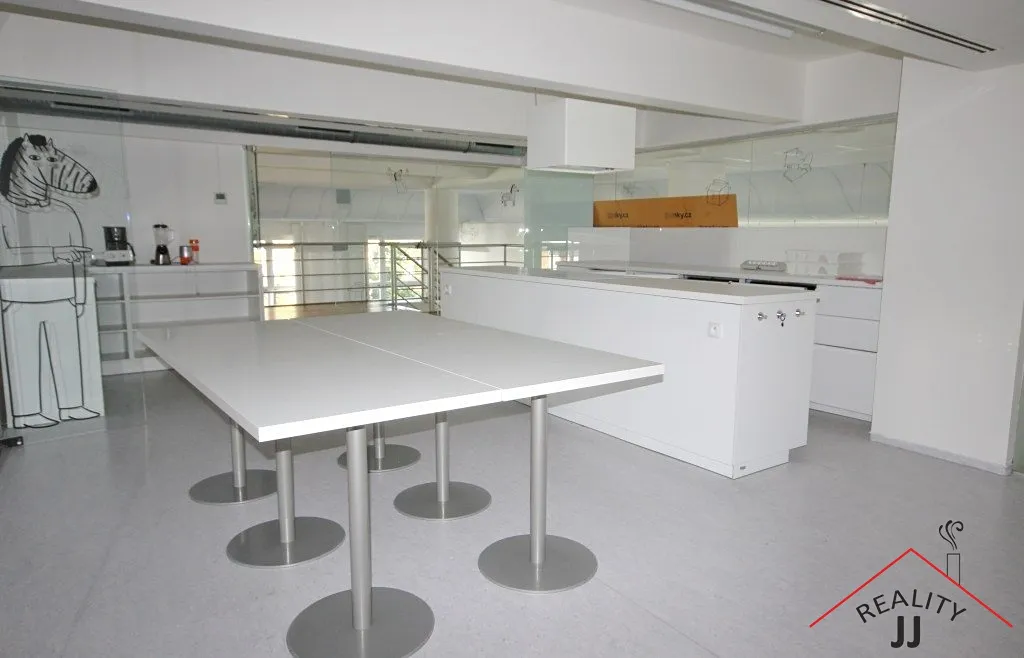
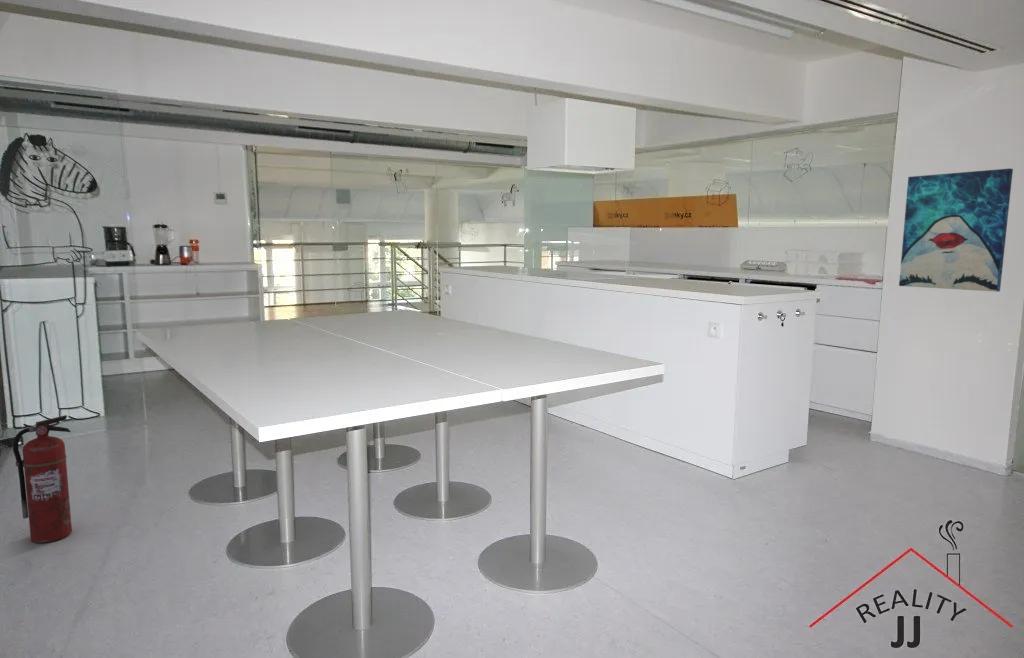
+ wall art [898,167,1014,293]
+ fire extinguisher [12,414,73,544]
